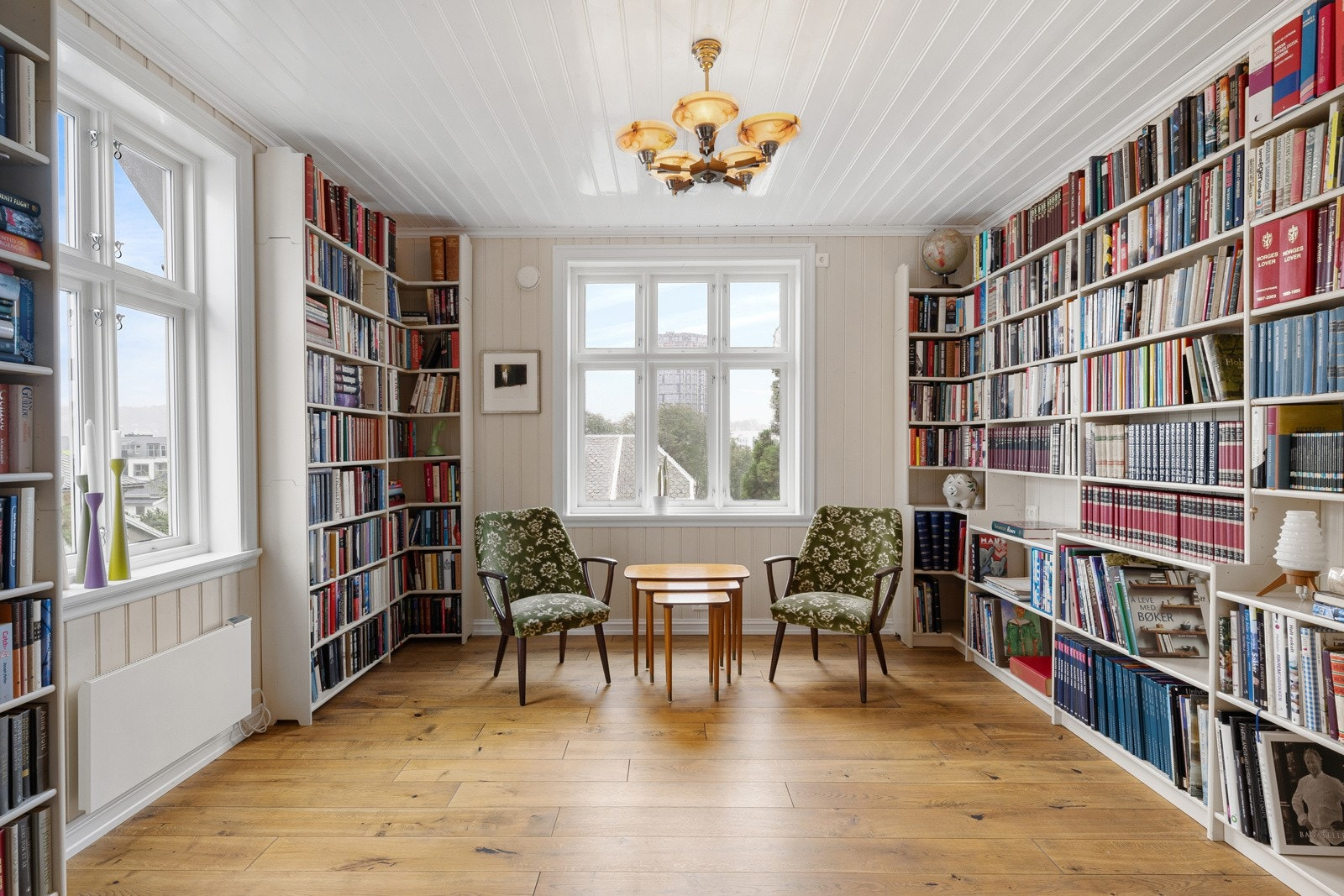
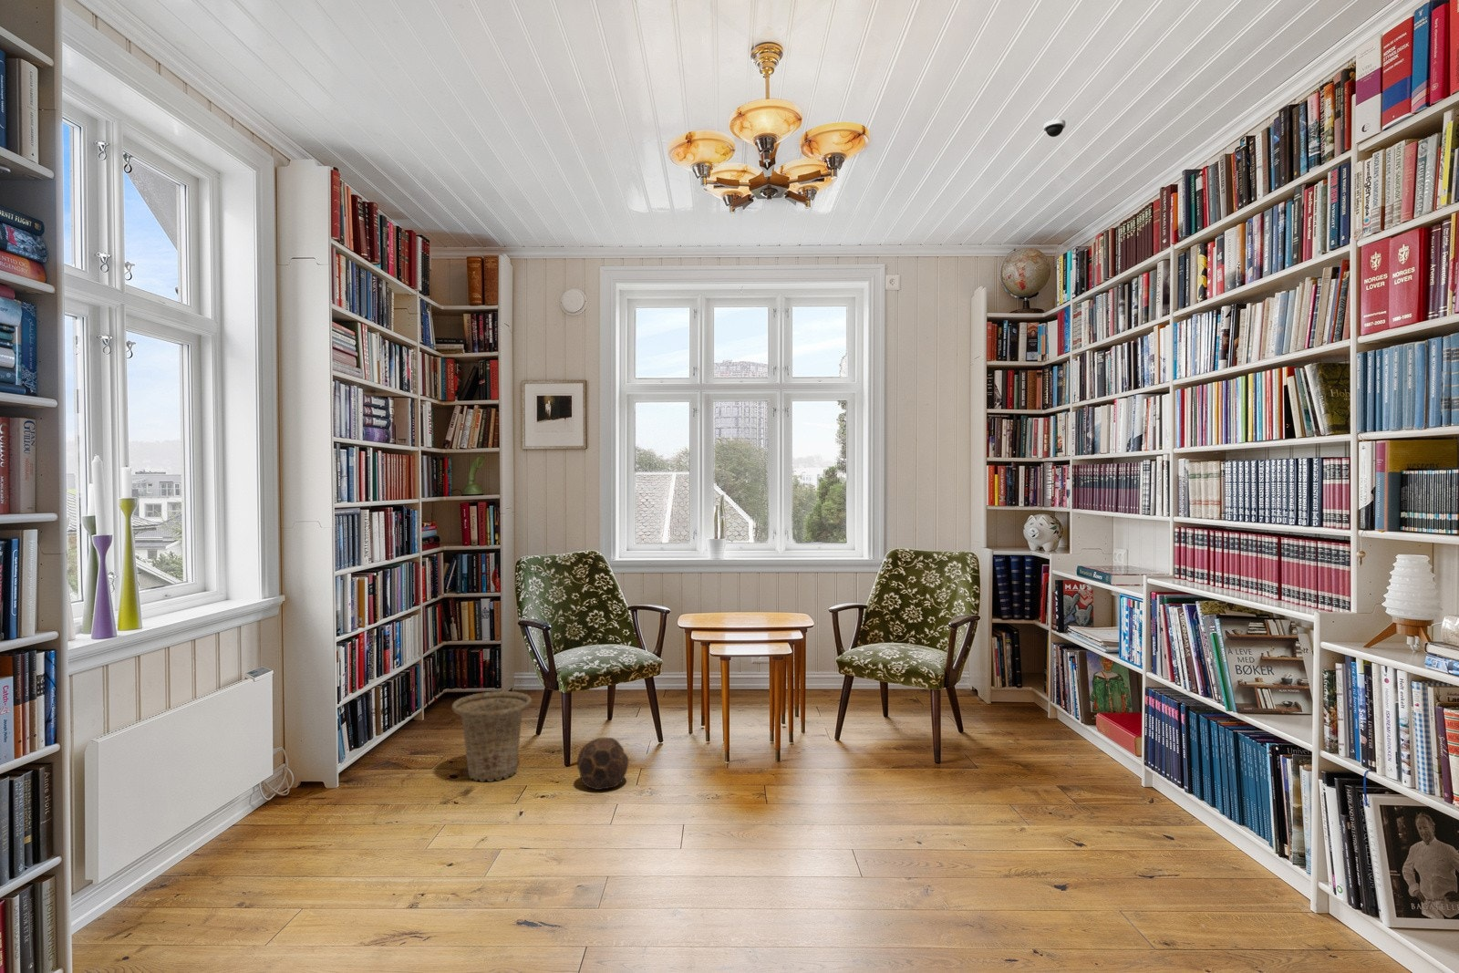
+ soccer ball [576,737,630,791]
+ basket [452,691,533,782]
+ dome security camera [1043,118,1066,138]
